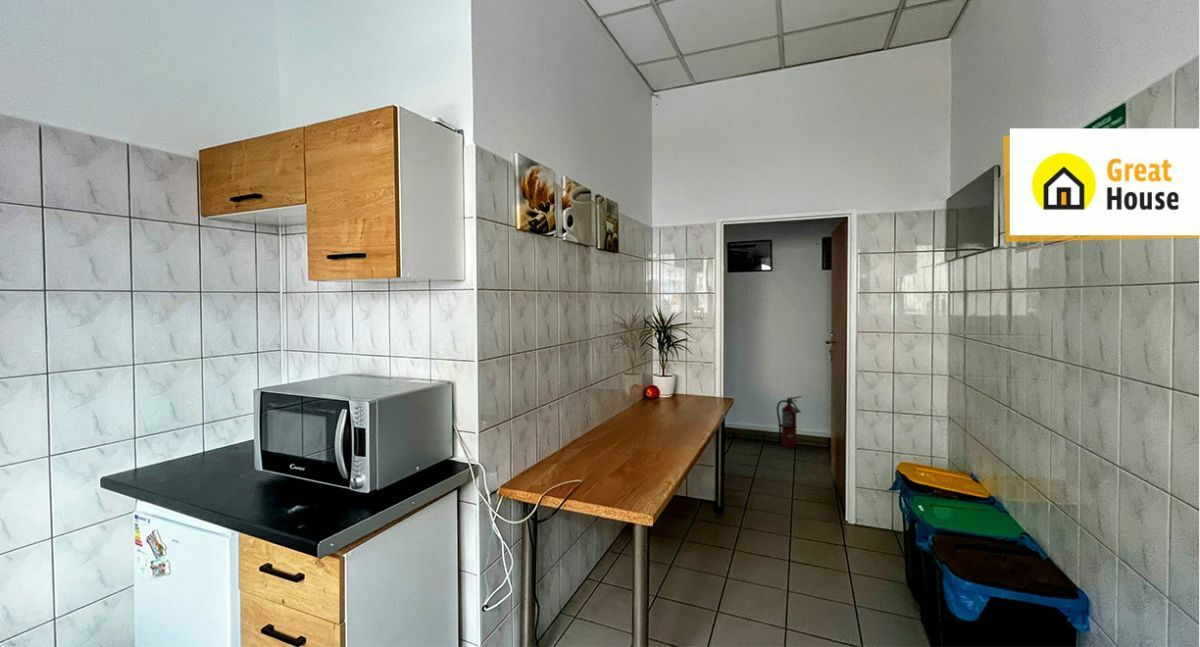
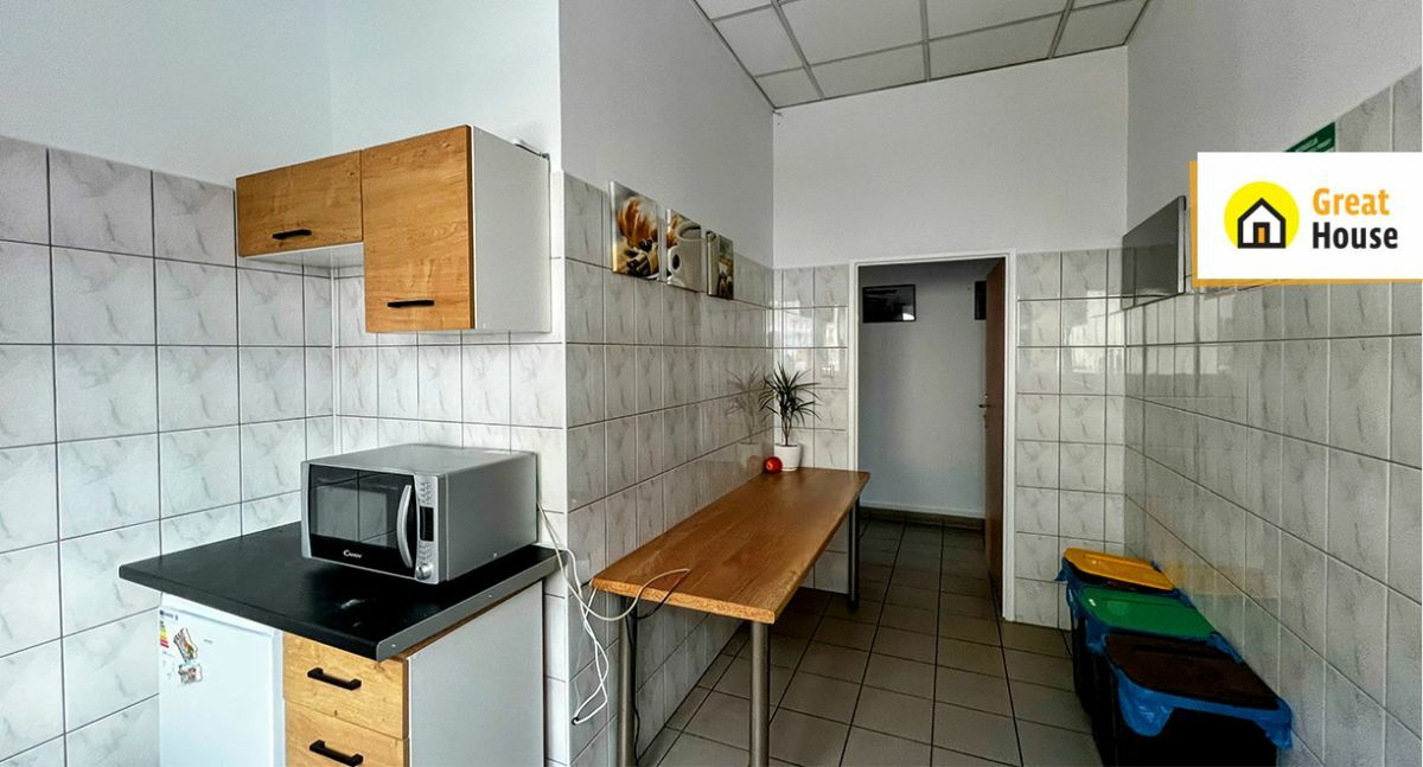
- fire extinguisher [776,395,803,448]
